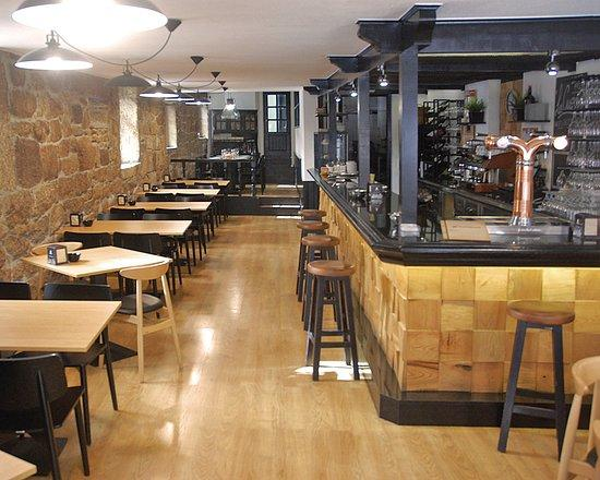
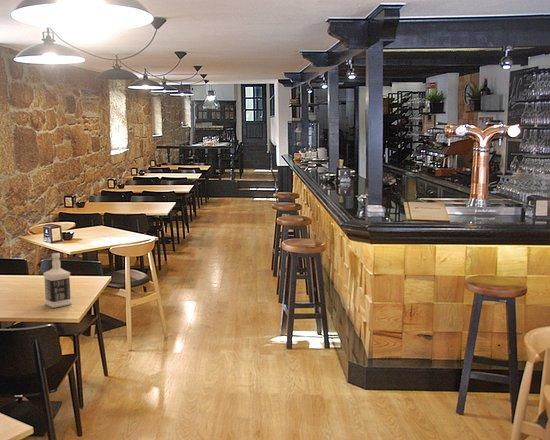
+ bottle [42,252,73,309]
